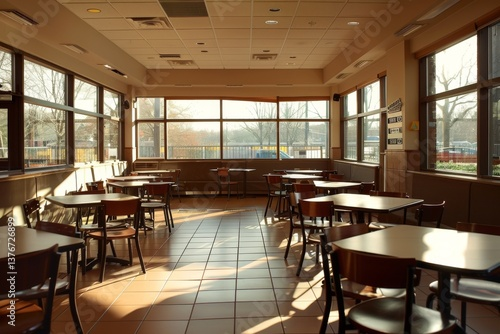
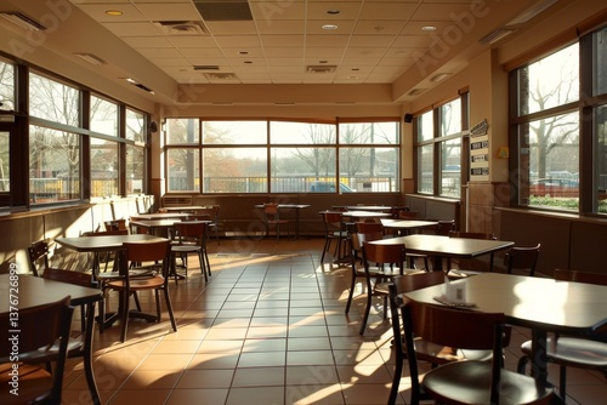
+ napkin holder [431,274,478,308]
